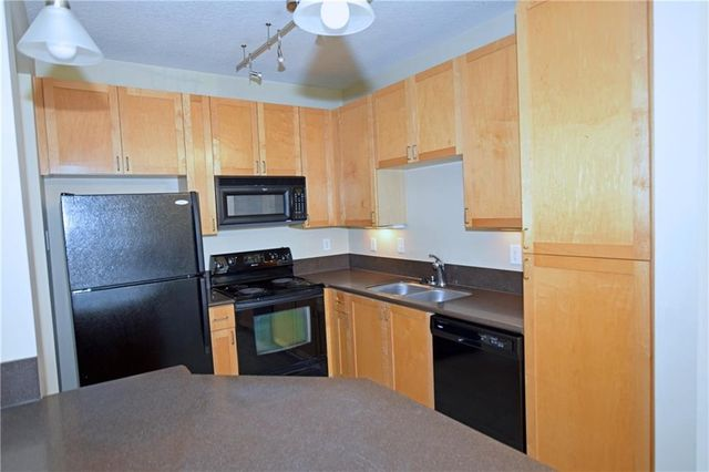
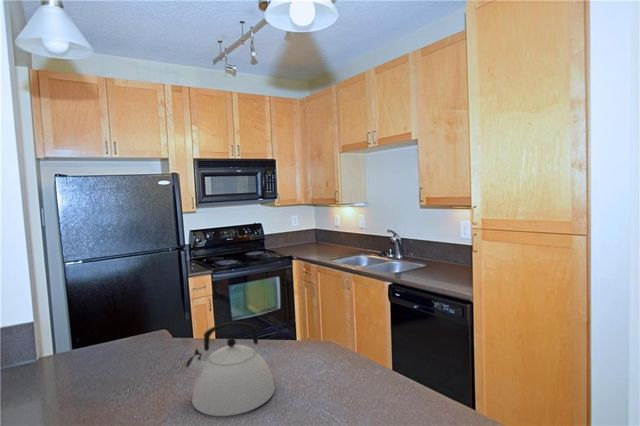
+ kettle [185,321,276,417]
